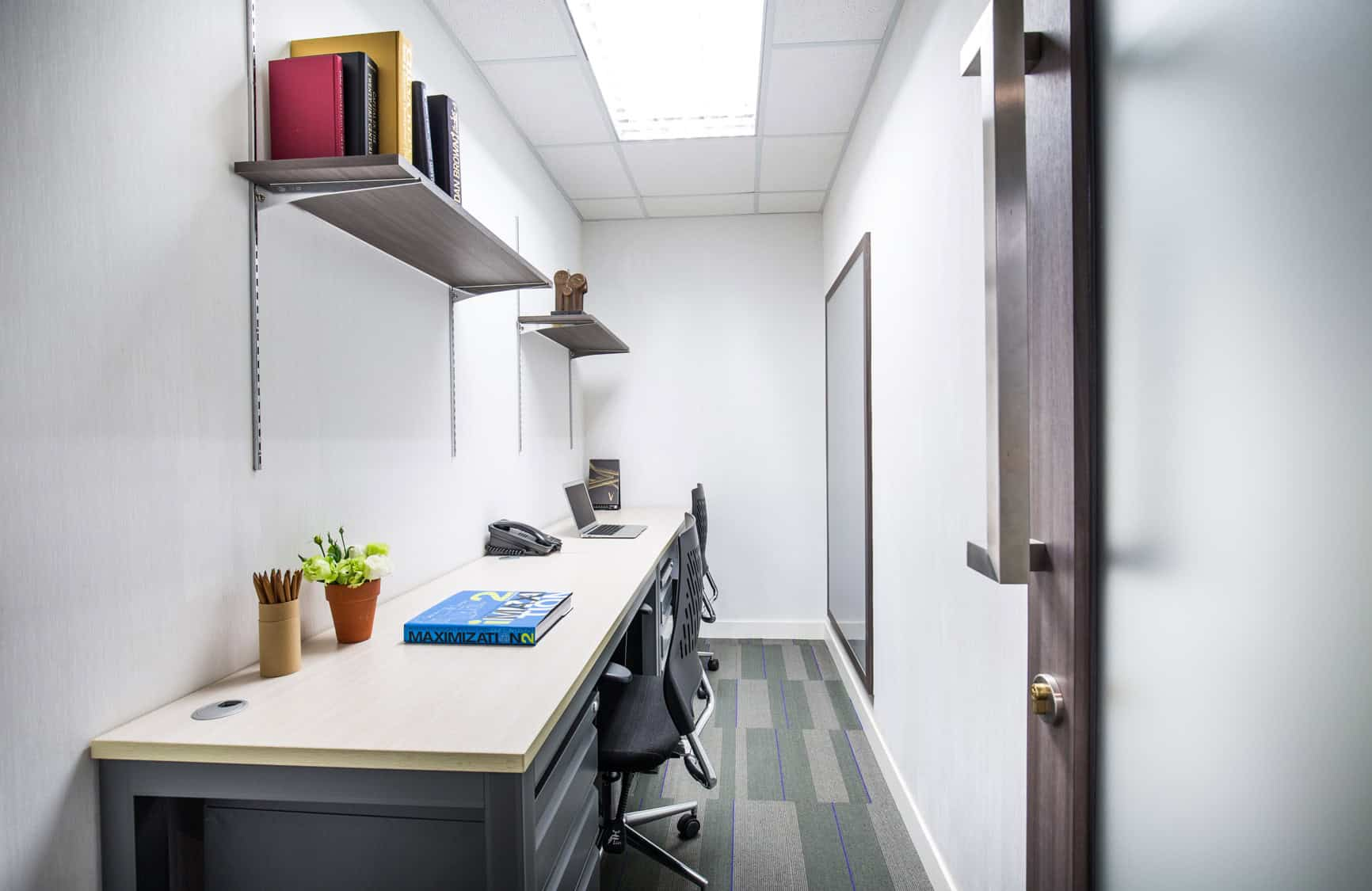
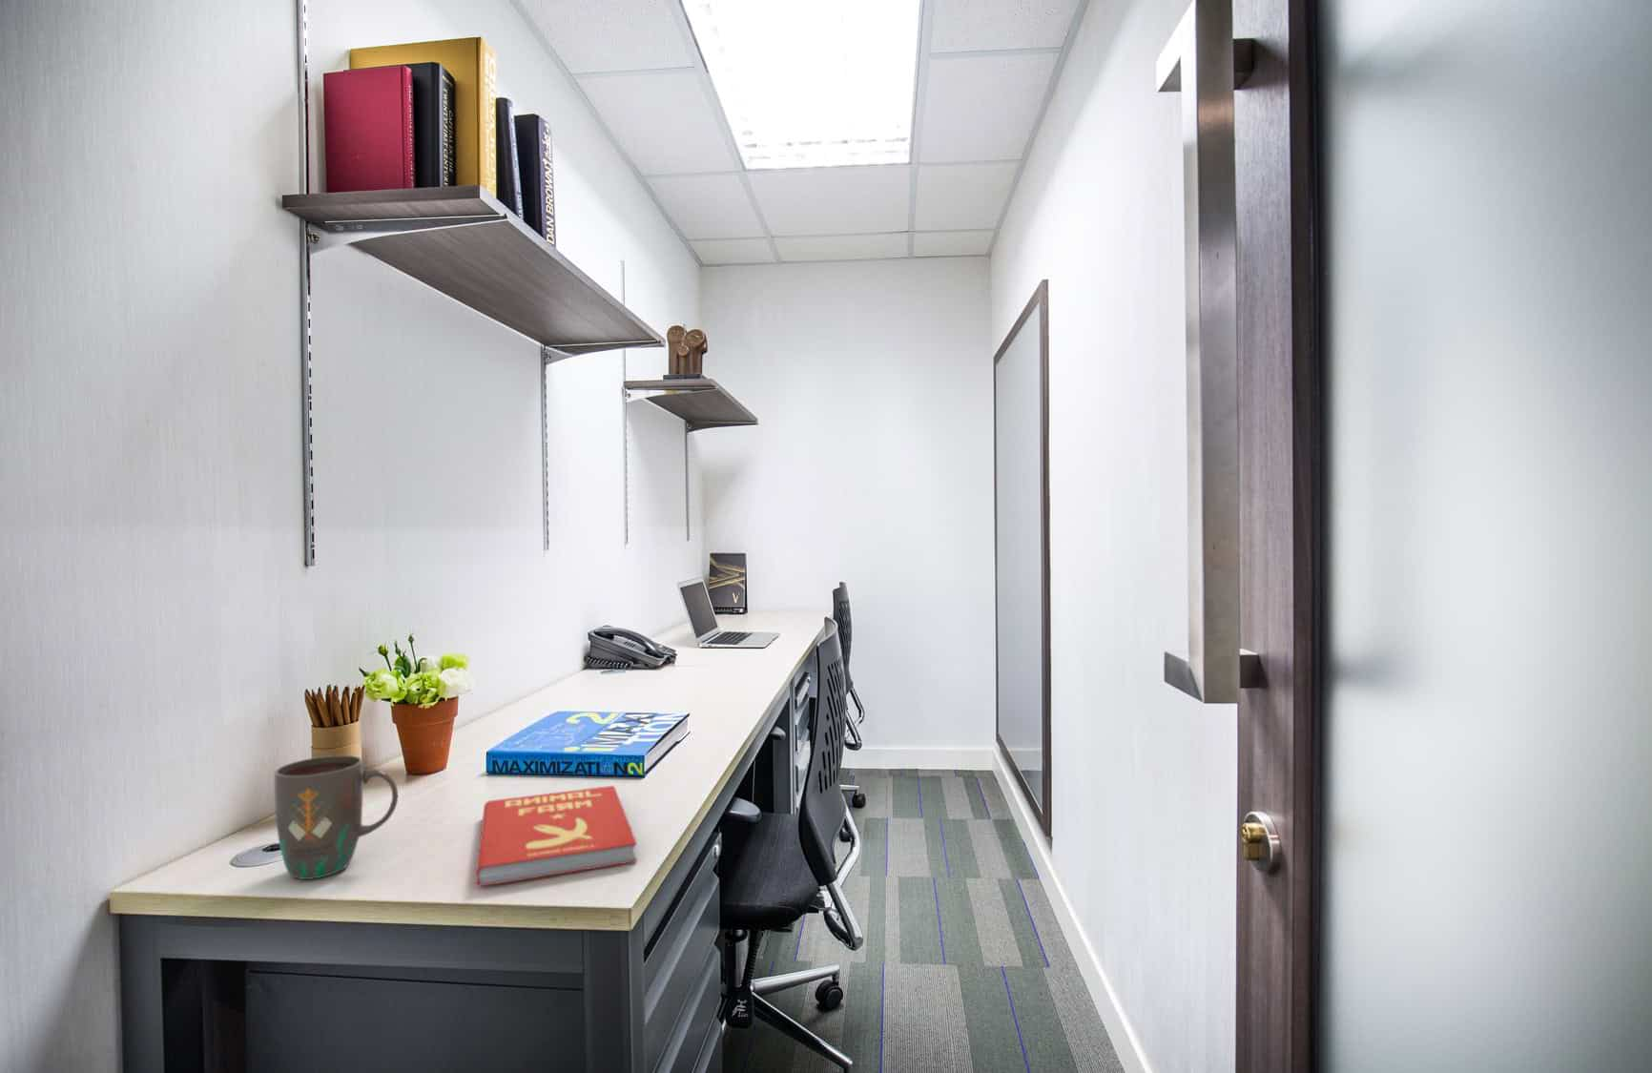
+ mug [273,754,399,880]
+ book [474,785,638,888]
